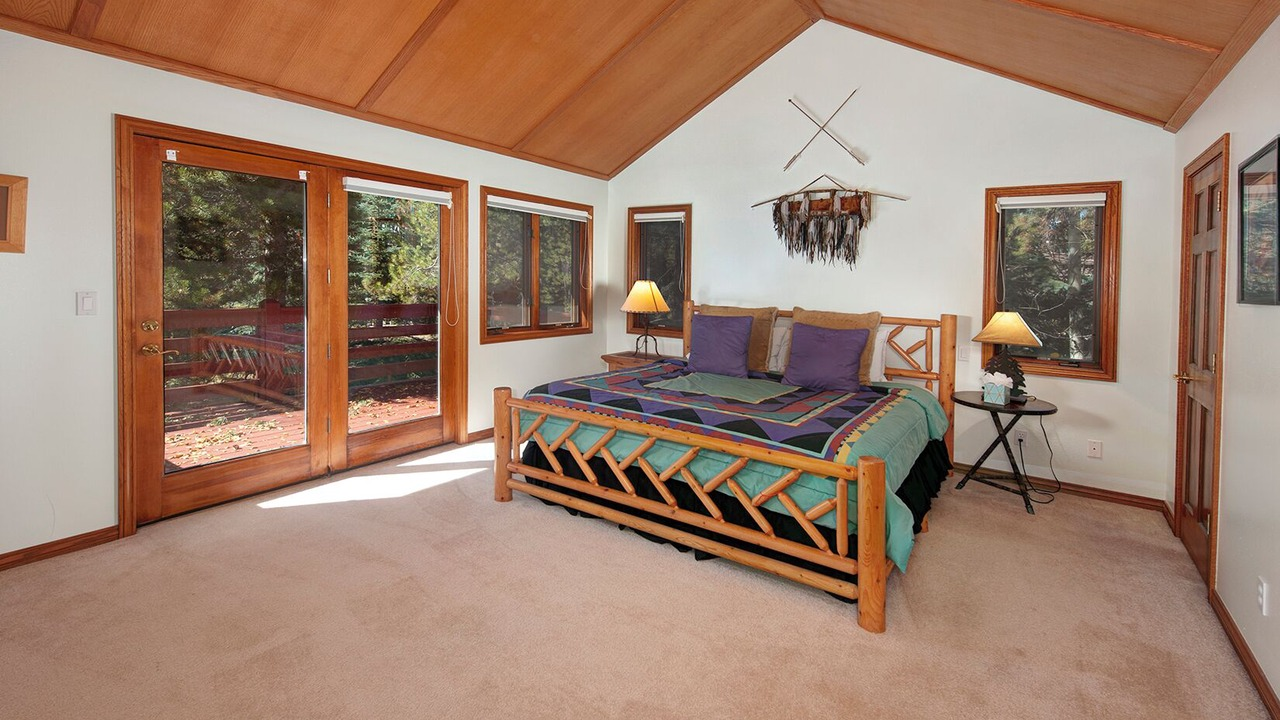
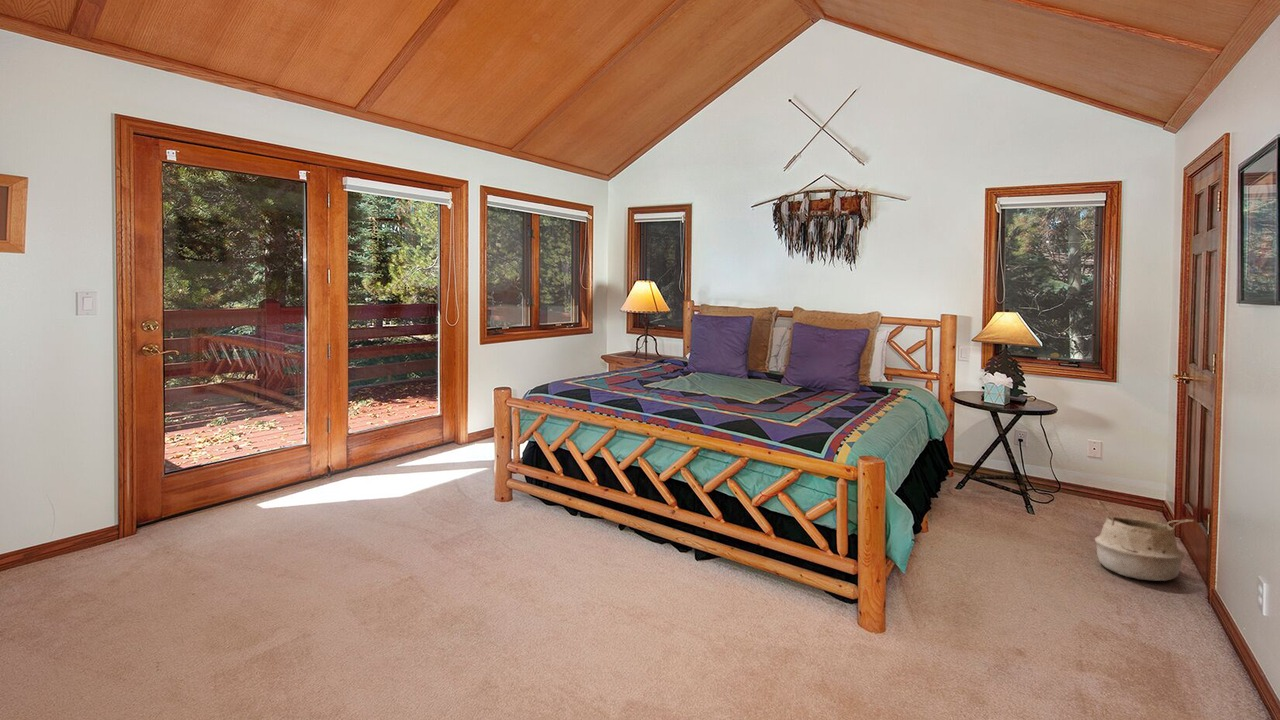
+ woven basket [1094,500,1195,582]
